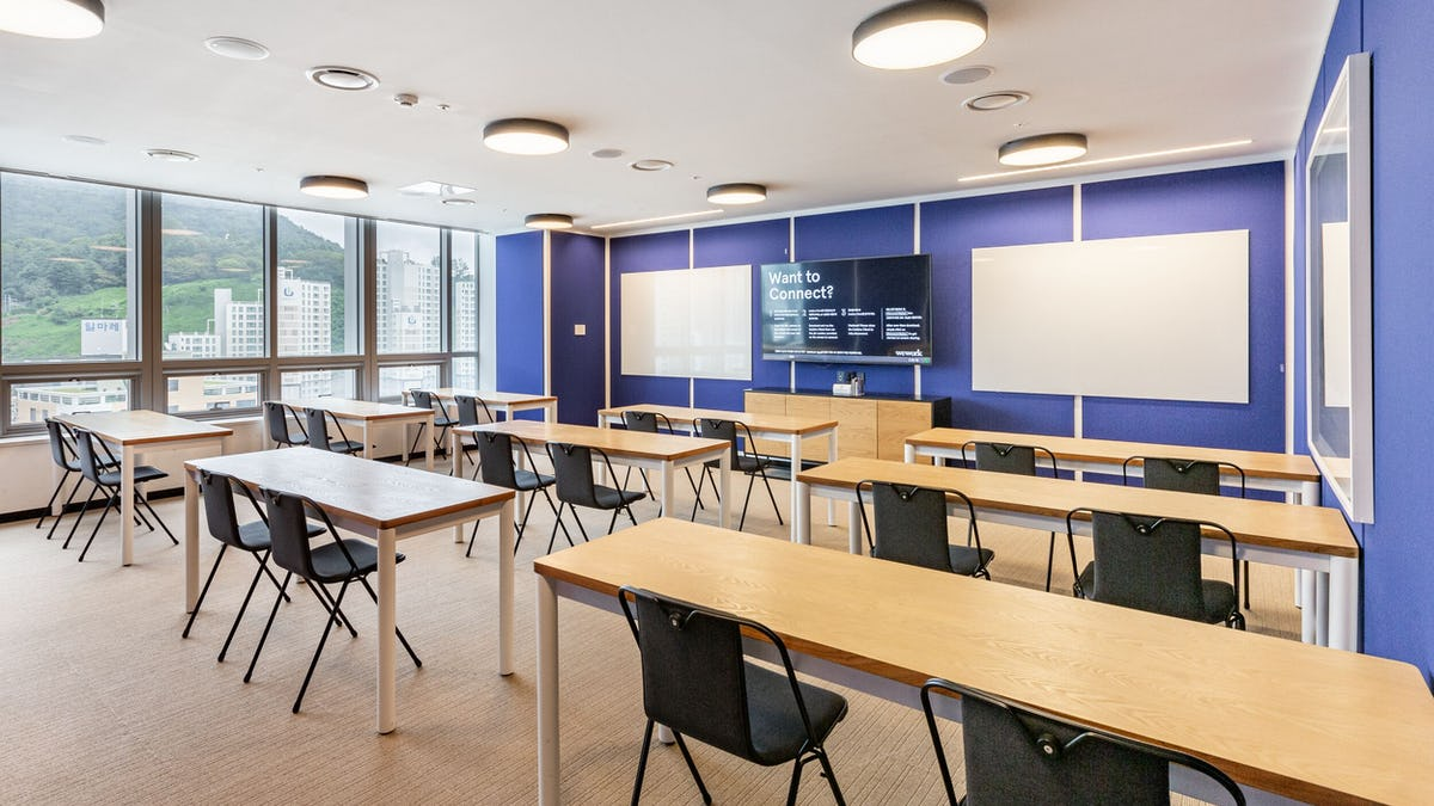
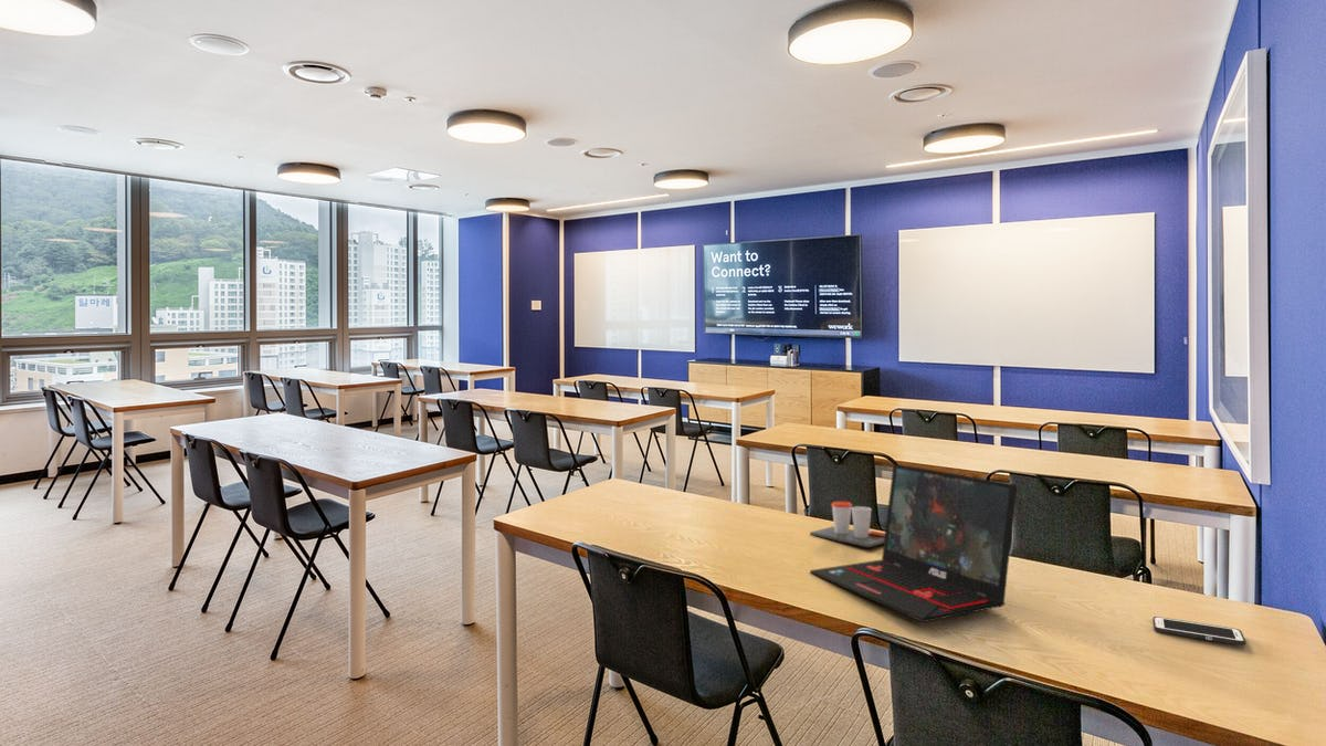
+ laptop [809,463,1018,623]
+ cell phone [1151,616,1246,647]
+ cup [809,501,885,548]
